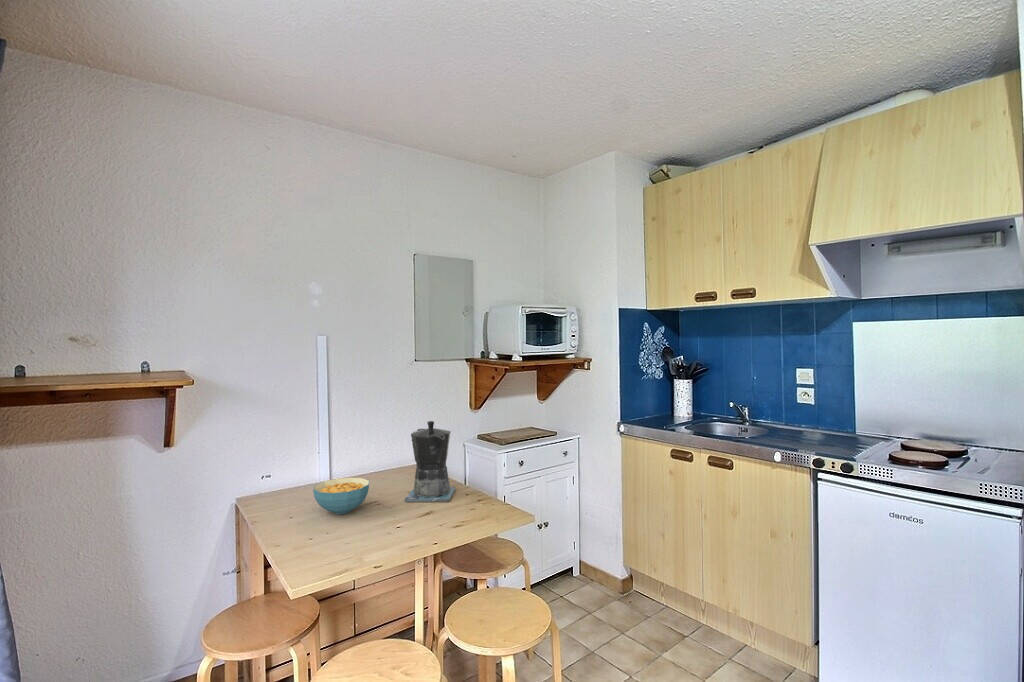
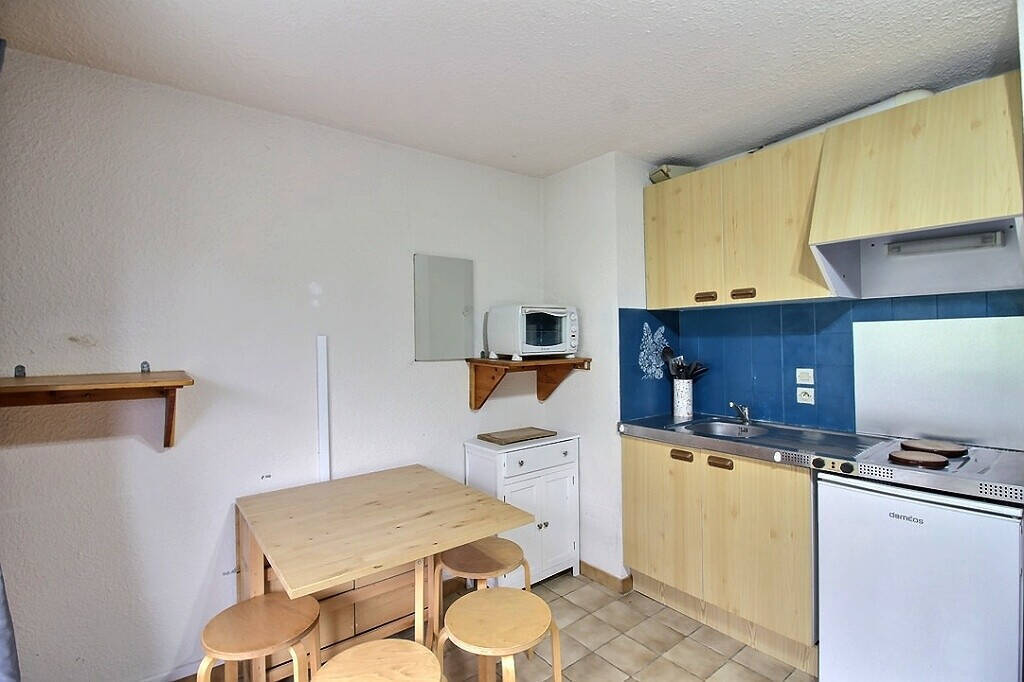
- cereal bowl [312,477,370,515]
- coffee maker [403,420,456,503]
